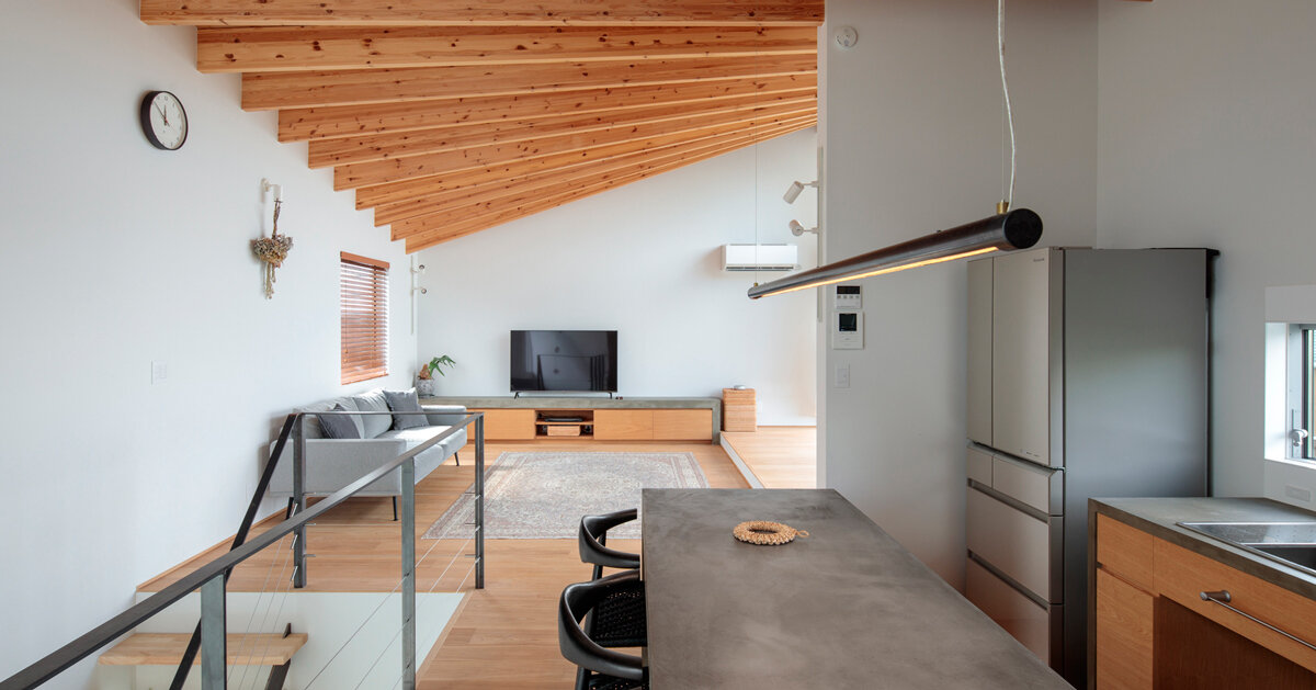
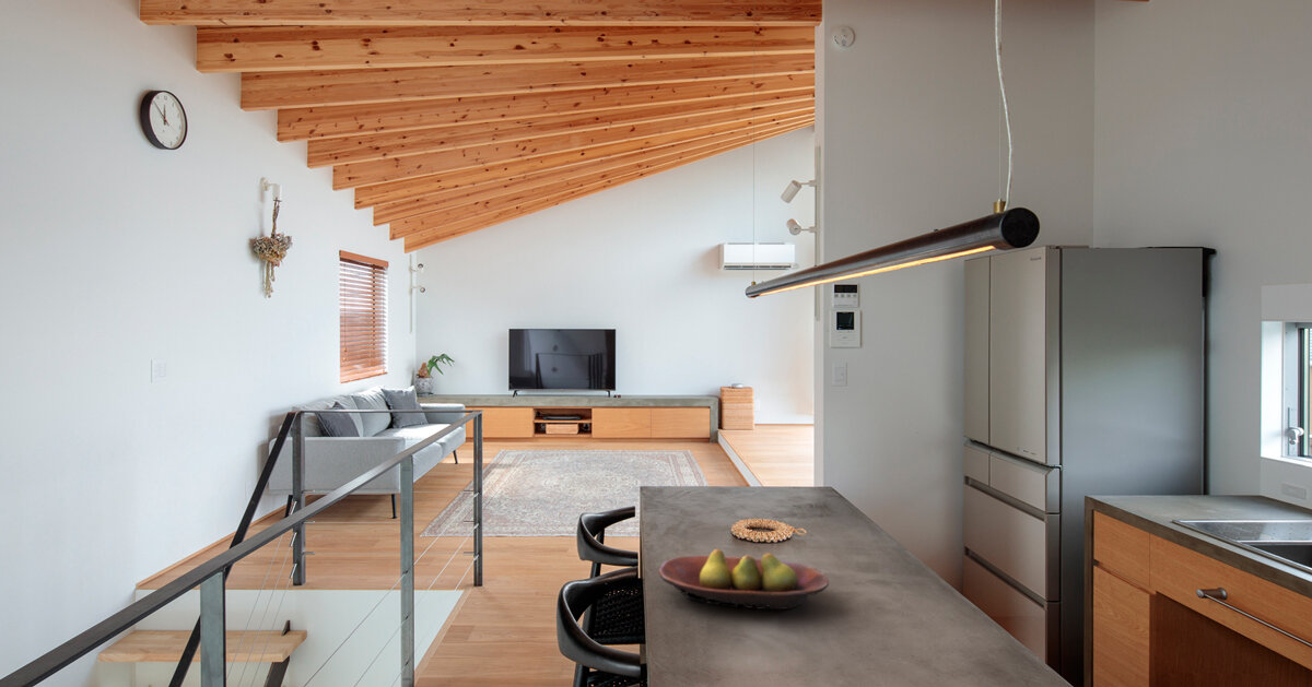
+ fruit bowl [658,547,830,611]
